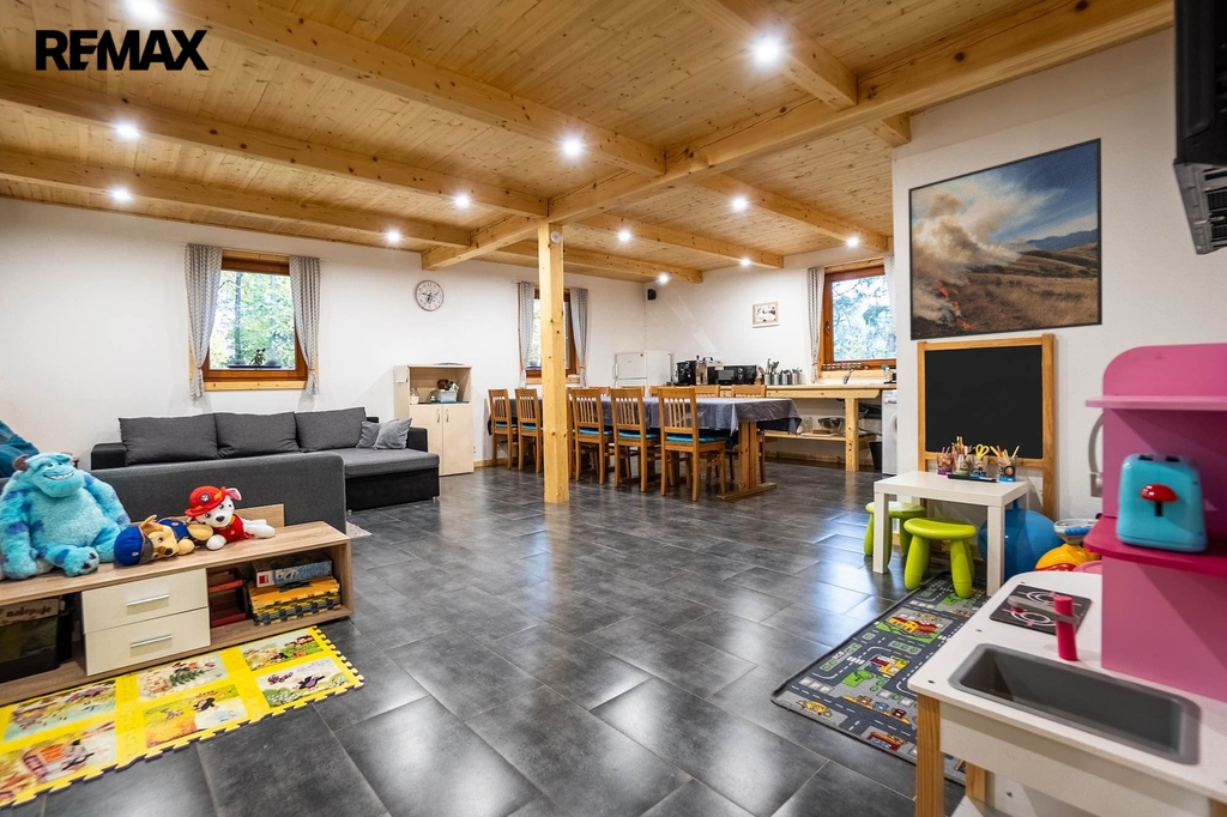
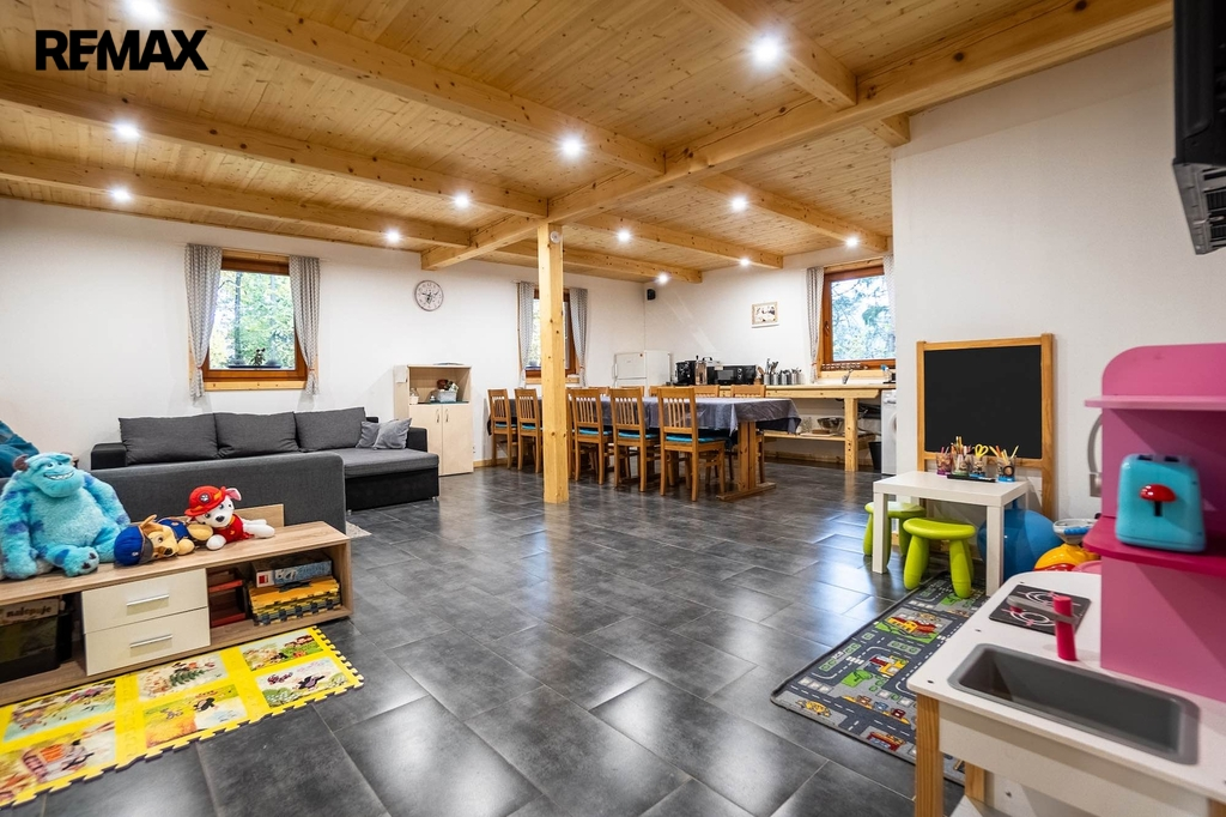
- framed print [907,137,1104,341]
